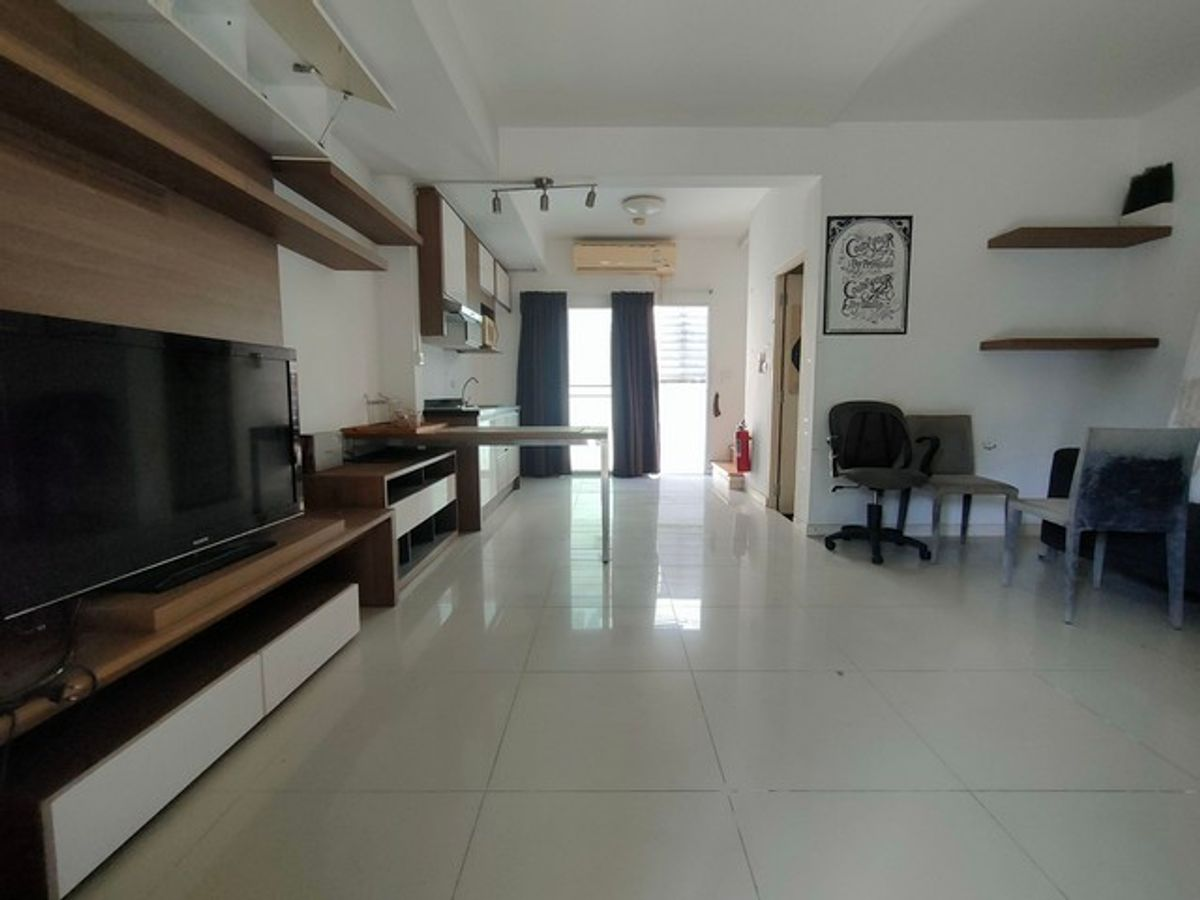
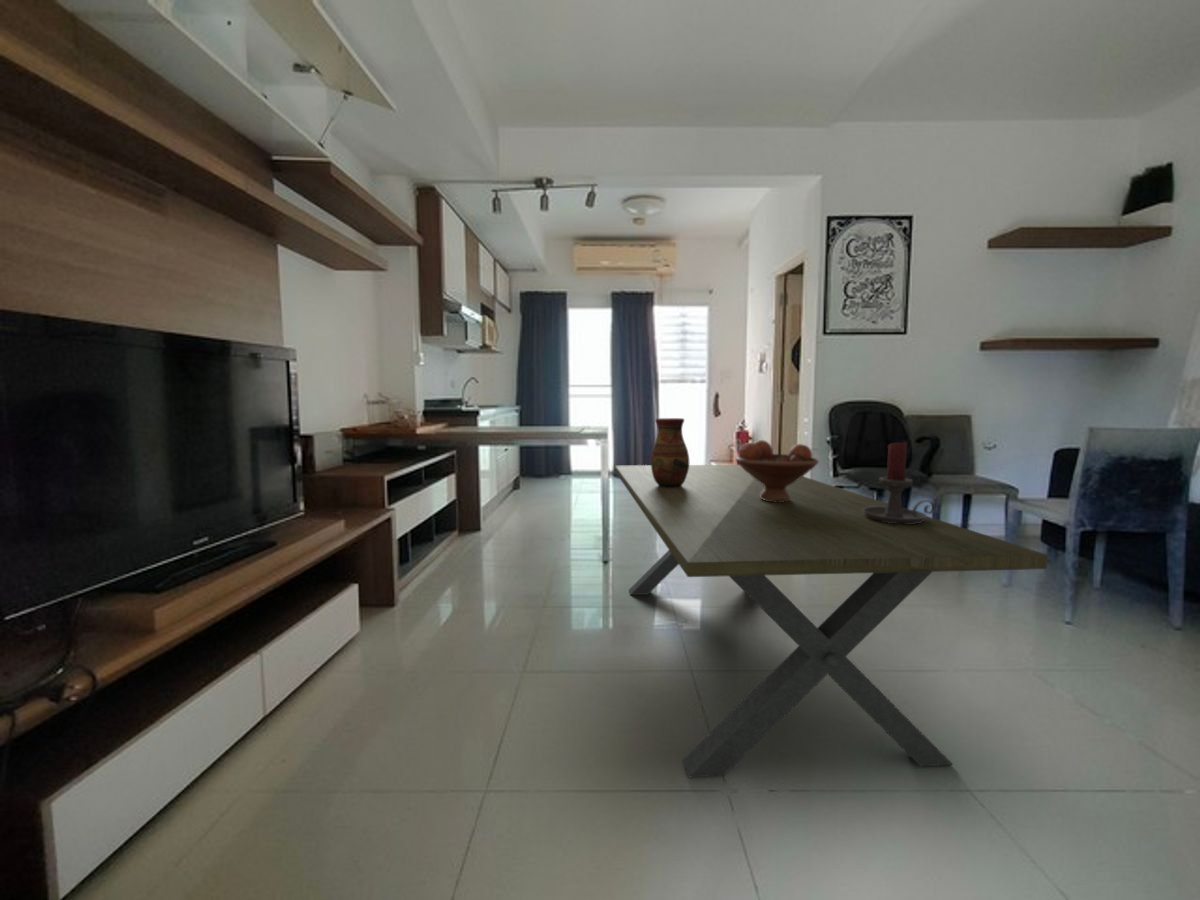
+ candle holder [863,440,936,524]
+ dining table [614,464,1049,779]
+ fruit bowl [734,439,820,502]
+ vase [650,417,690,487]
